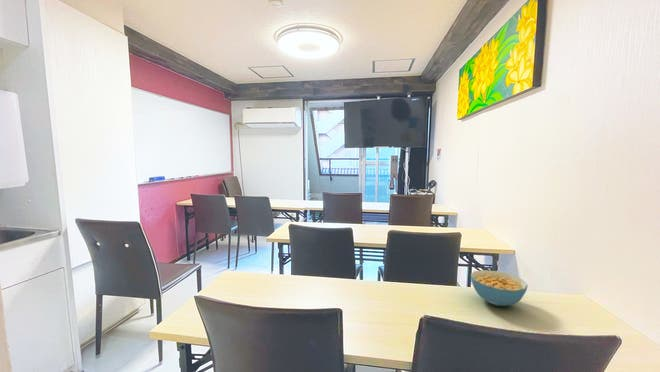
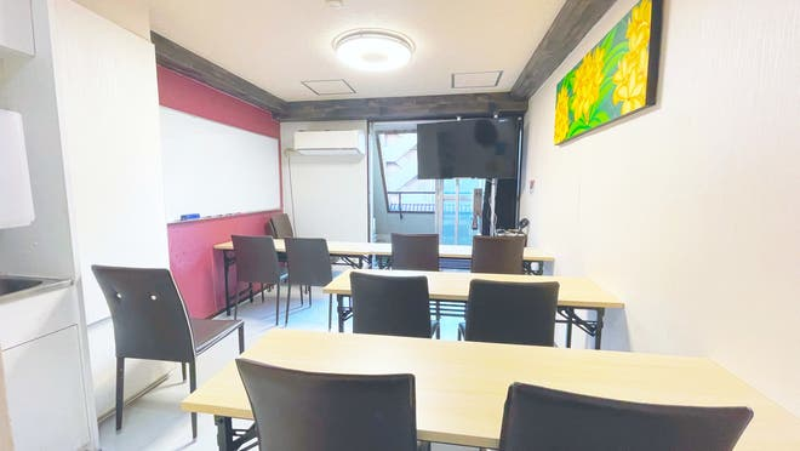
- cereal bowl [470,269,529,307]
